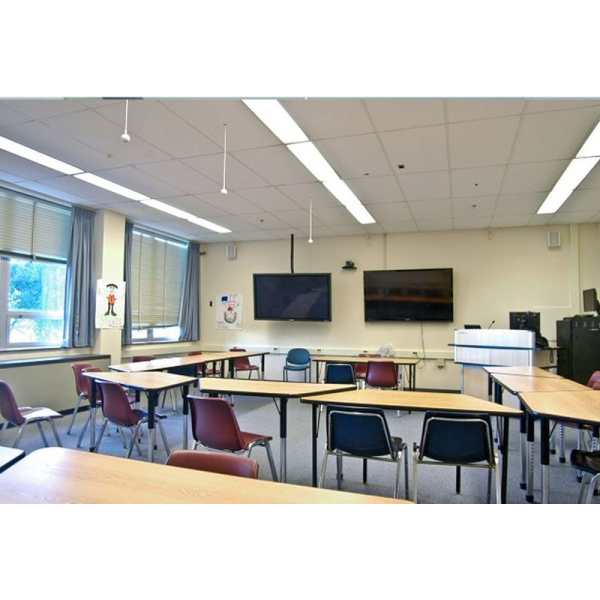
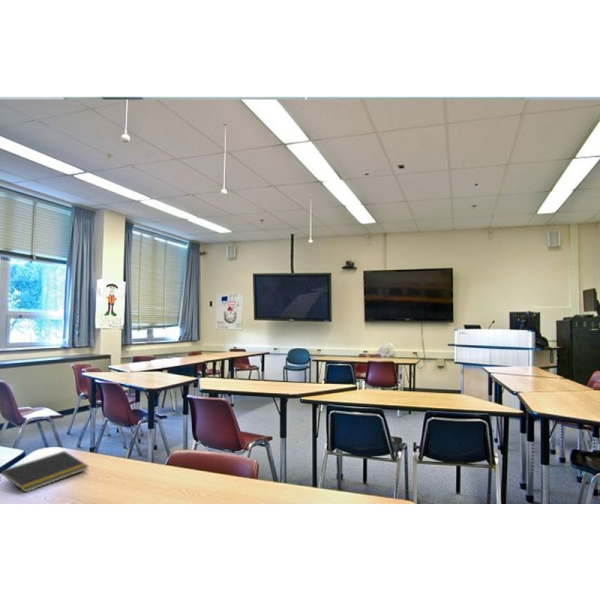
+ notepad [0,450,89,494]
